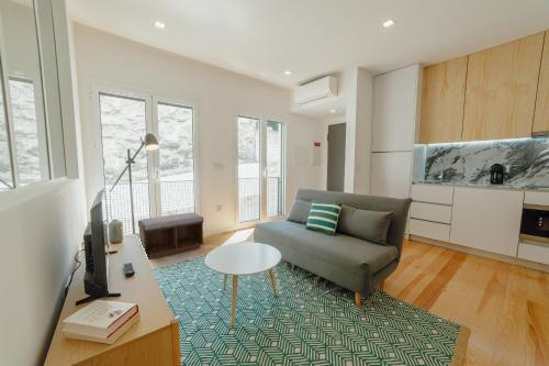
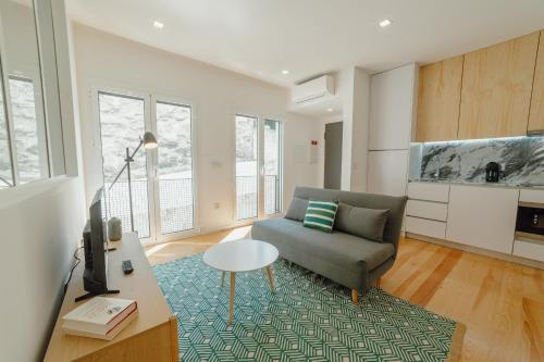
- bench [137,211,205,260]
